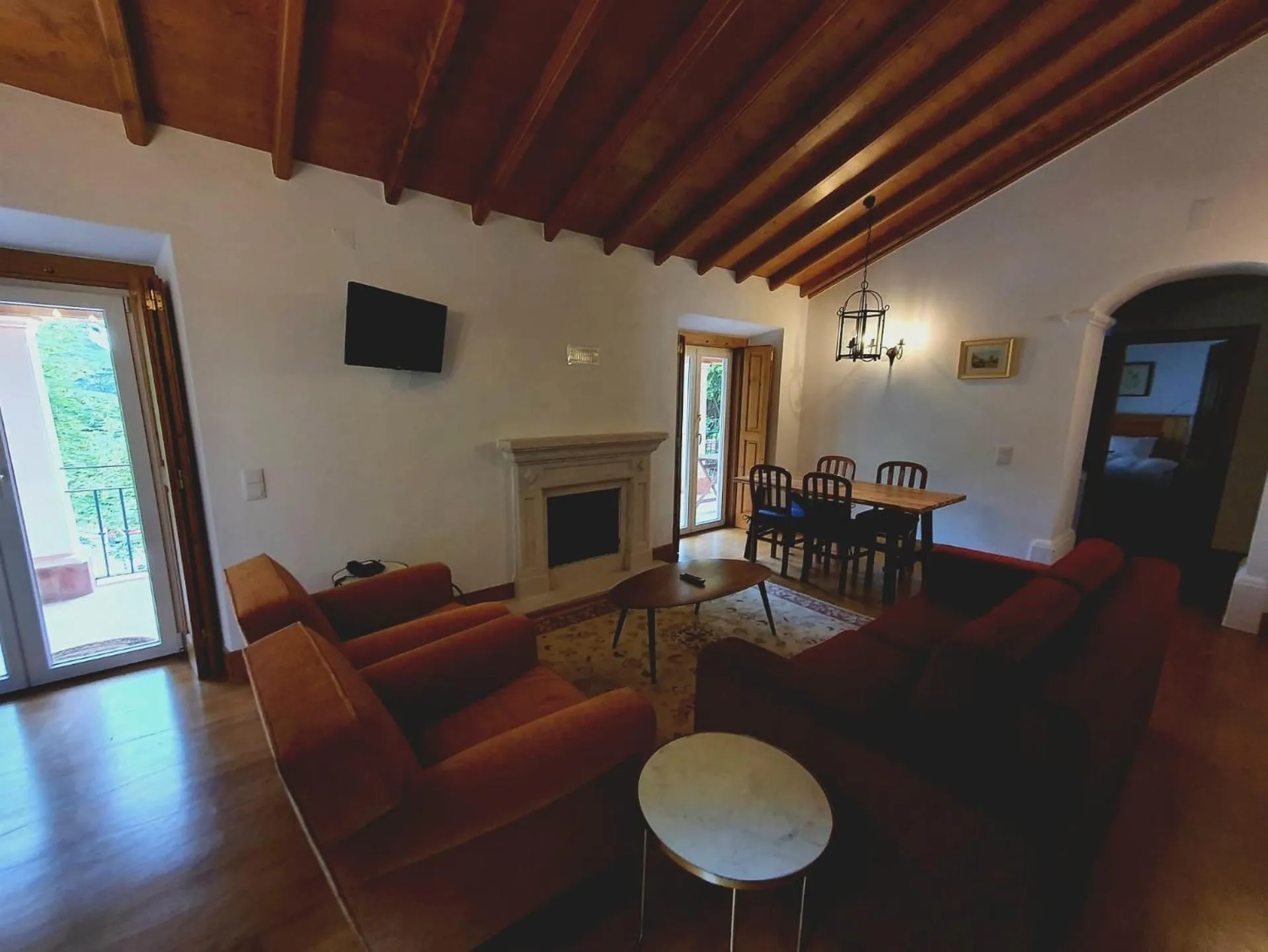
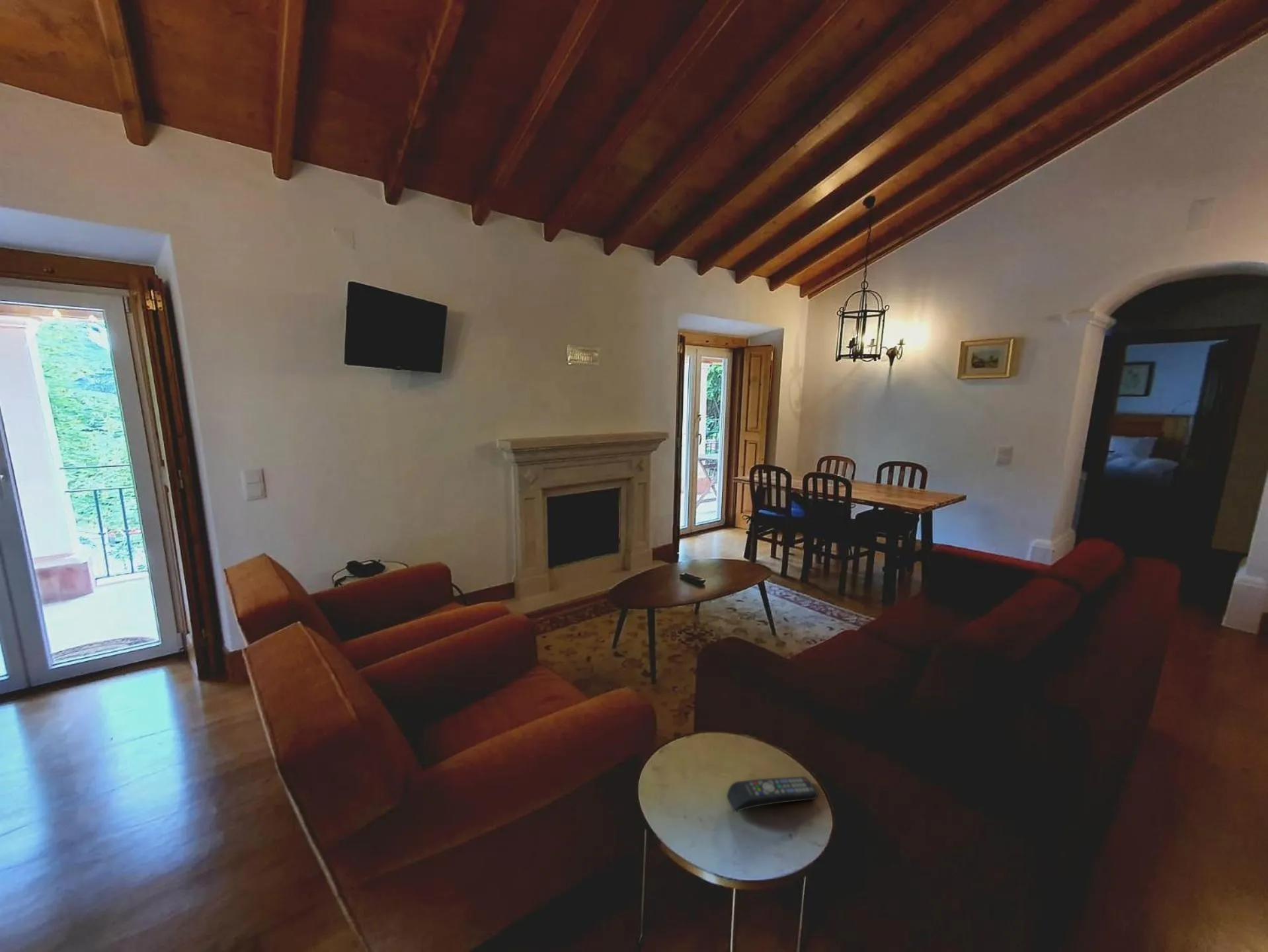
+ remote control [726,776,818,813]
